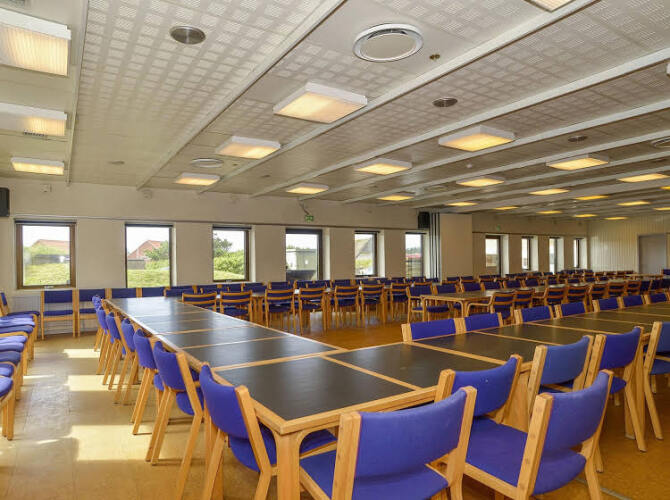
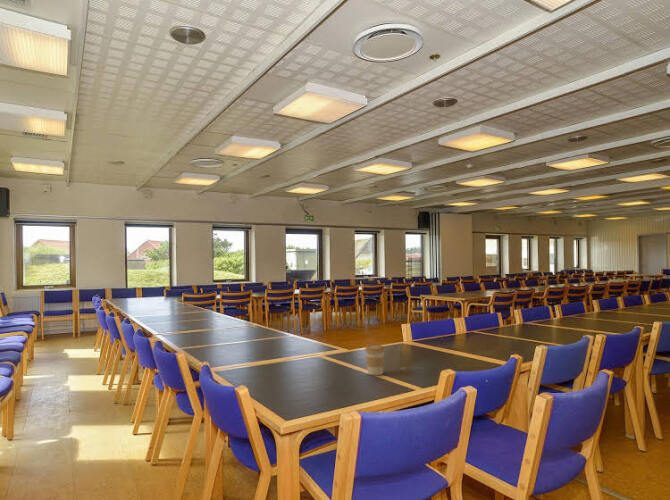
+ coffee cup [364,343,386,376]
